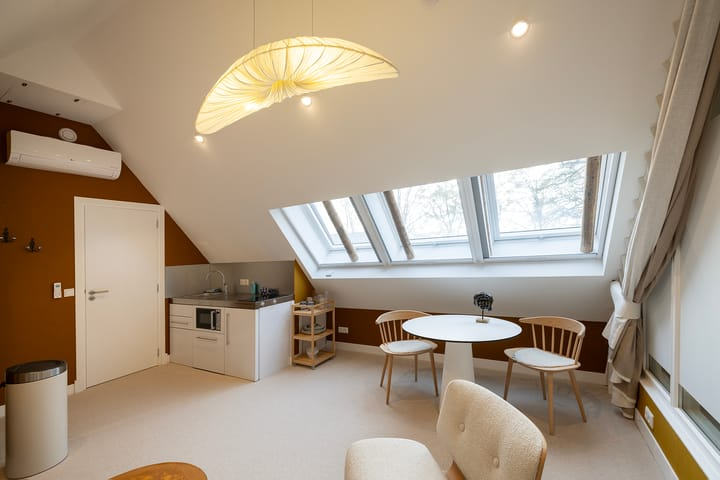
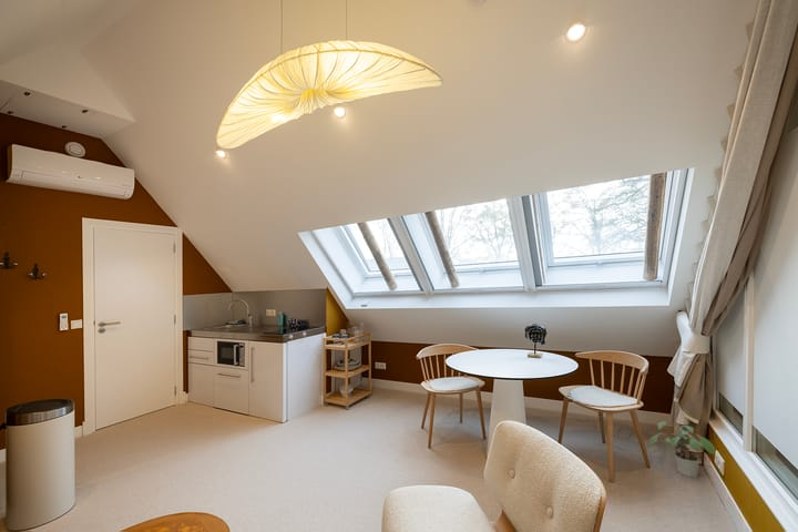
+ potted plant [648,420,717,478]
